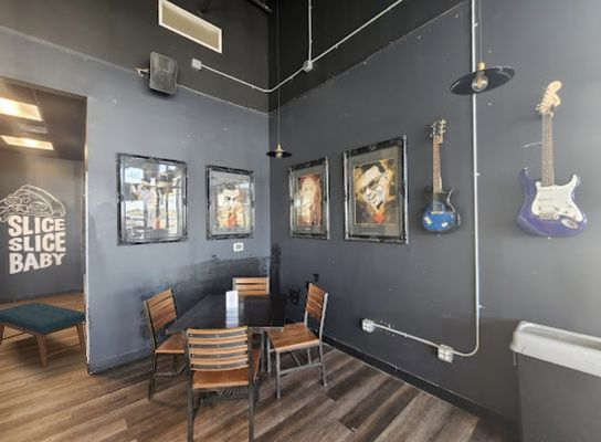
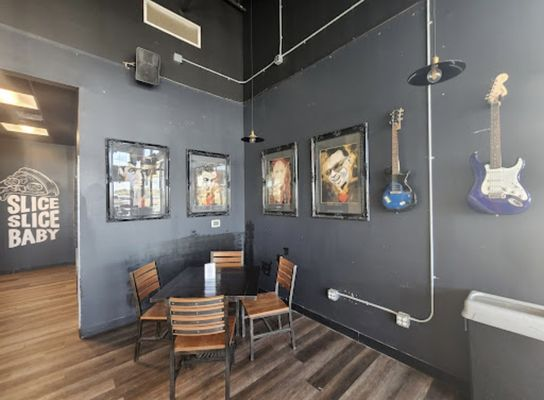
- bench [0,302,87,368]
